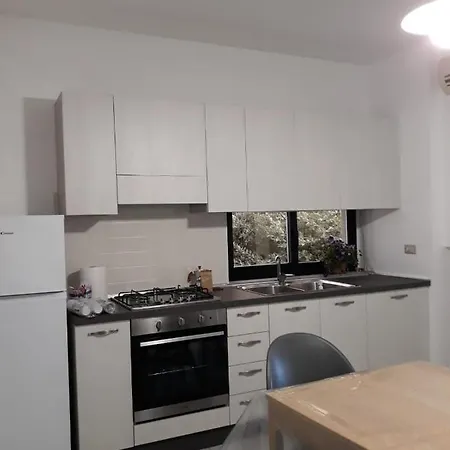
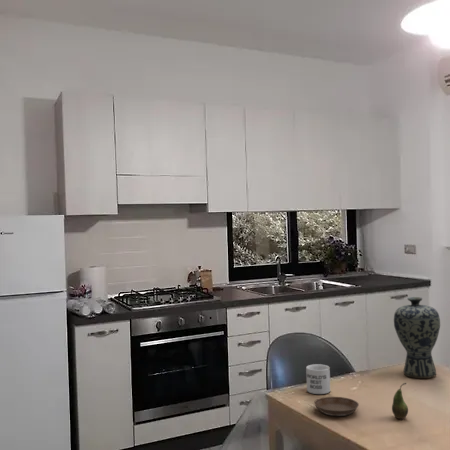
+ vase [393,296,441,379]
+ saucer [313,396,360,417]
+ fruit [391,382,409,420]
+ mug [305,363,331,395]
